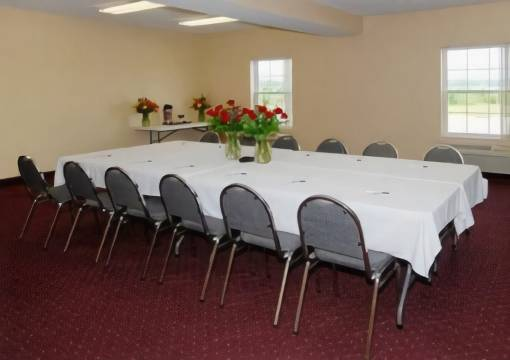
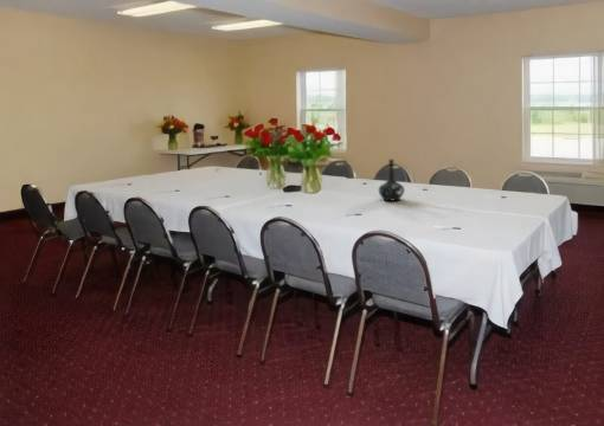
+ bottle [378,159,405,201]
